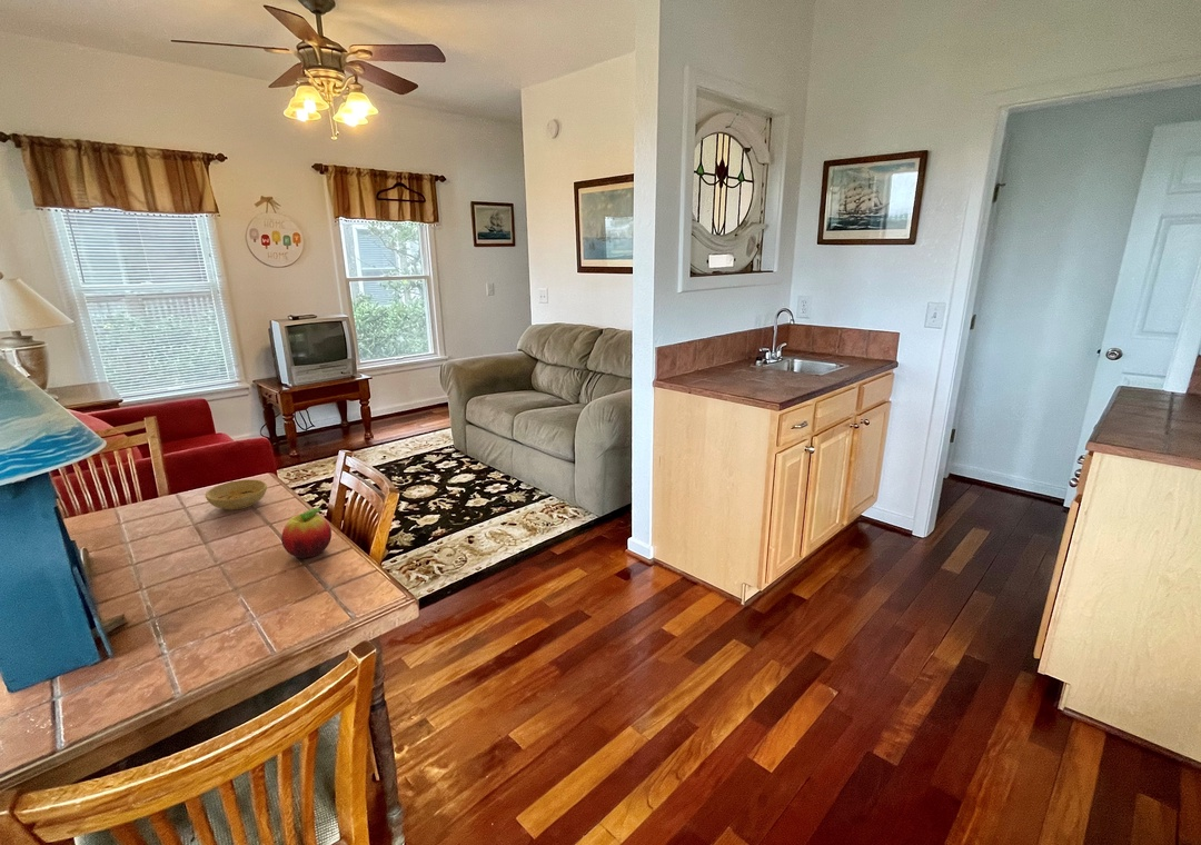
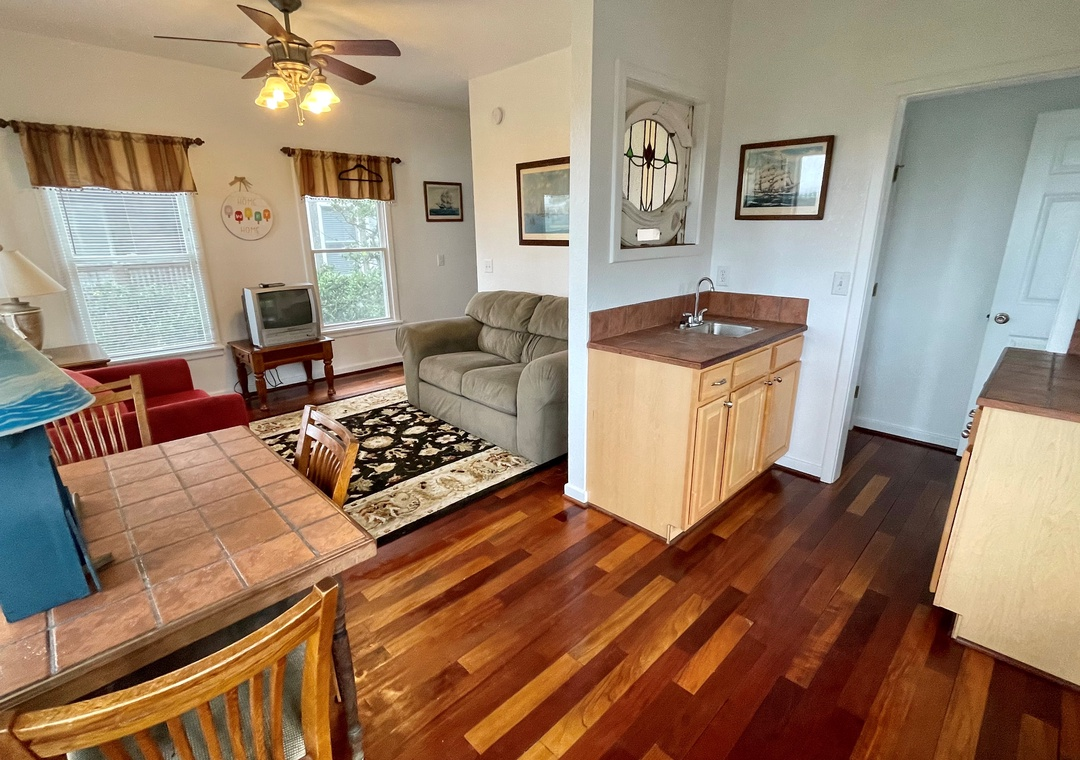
- fruit [280,507,332,559]
- bowl [205,478,268,510]
